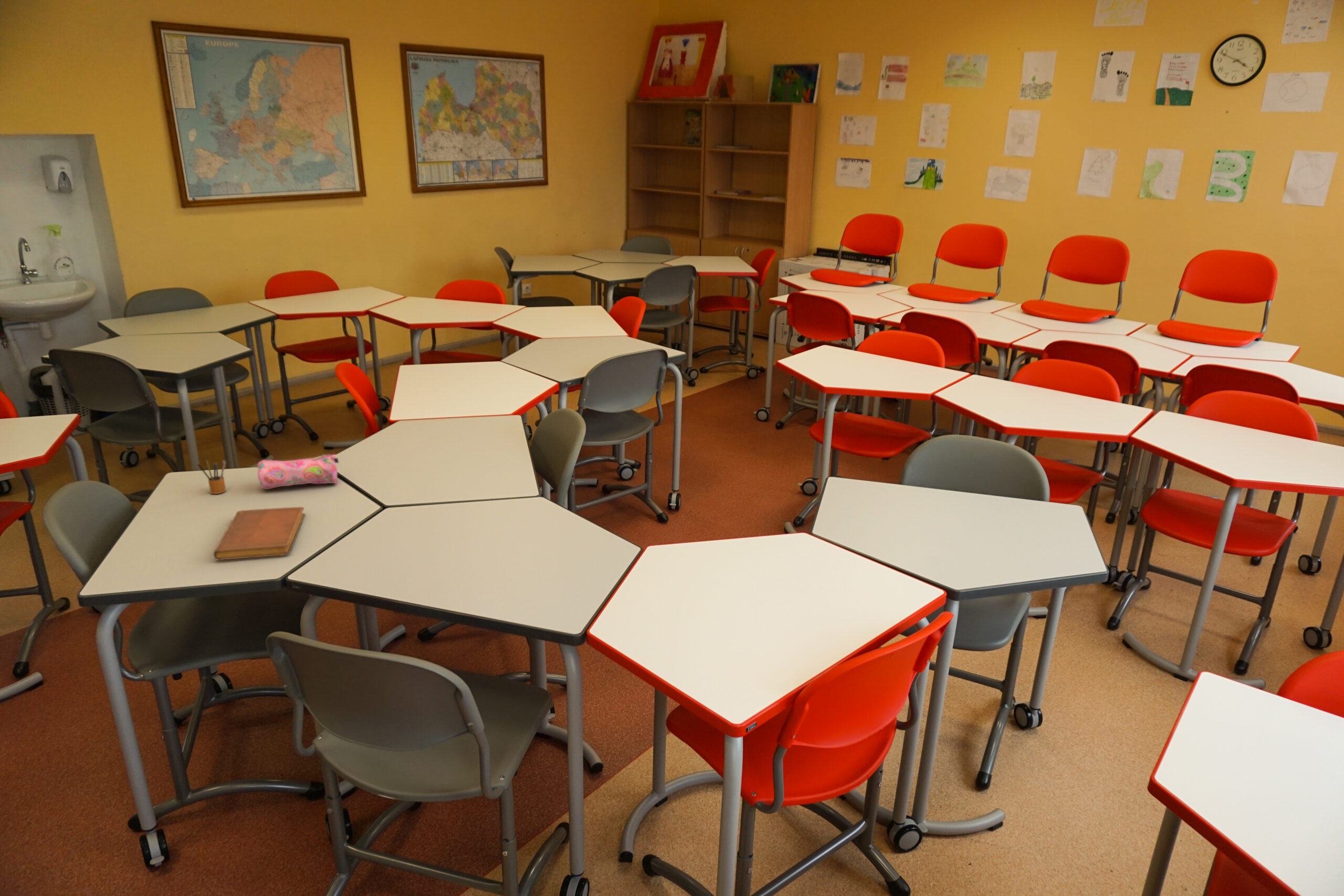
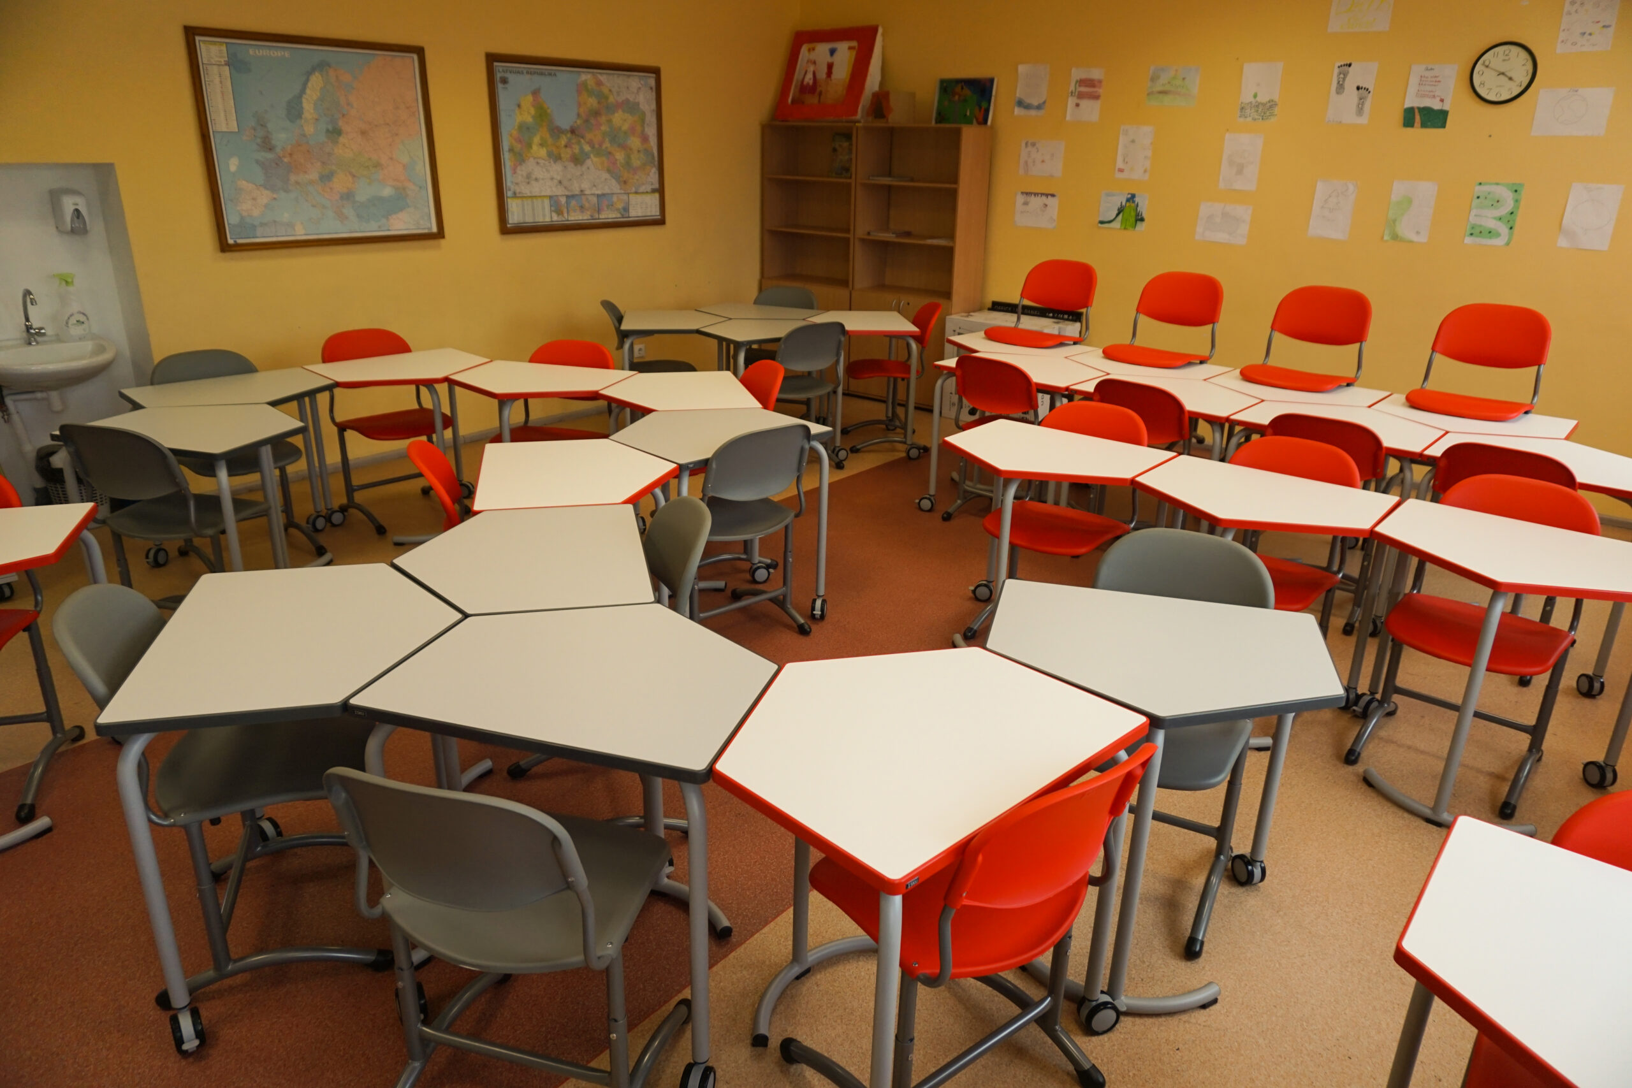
- pencil case [257,454,340,490]
- pencil box [196,459,227,494]
- notebook [213,507,306,561]
